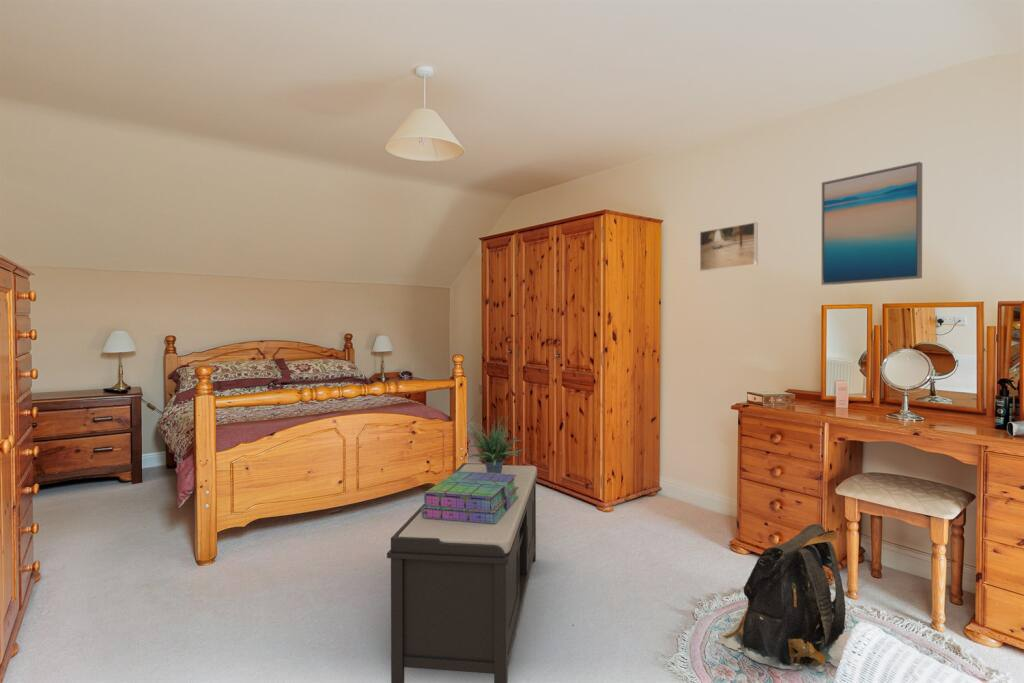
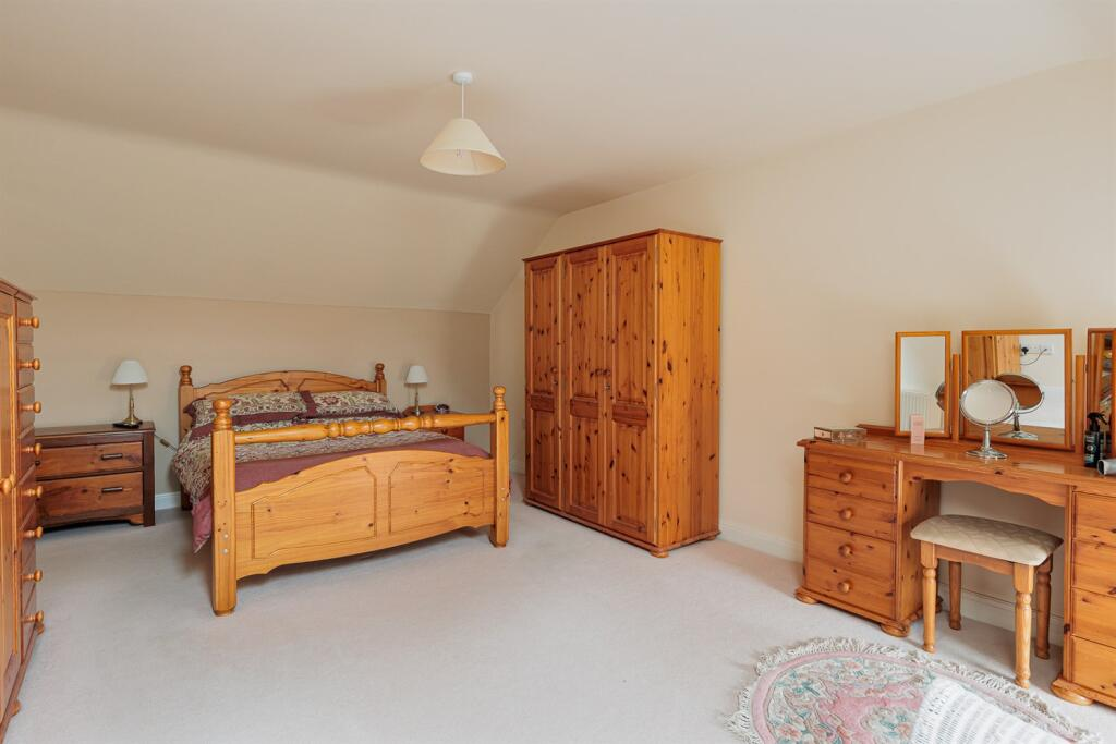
- potted plant [467,413,528,474]
- bench [386,462,539,683]
- wall art [821,161,923,286]
- stack of books [421,471,519,524]
- backpack [715,523,851,673]
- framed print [699,221,759,272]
